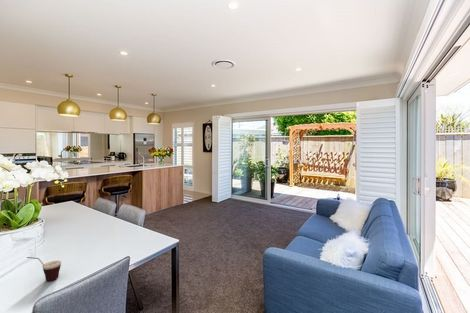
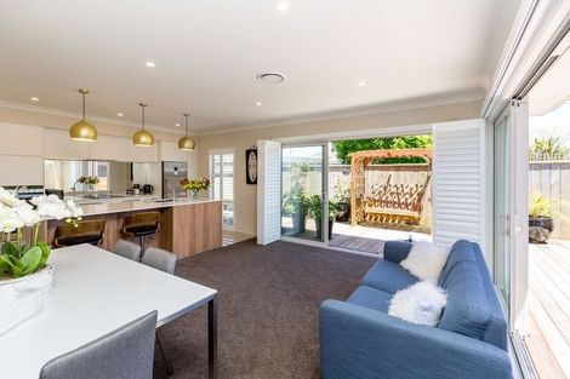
- cup [26,256,62,282]
